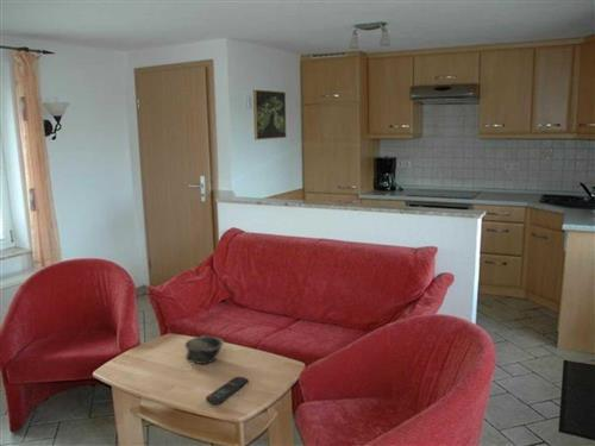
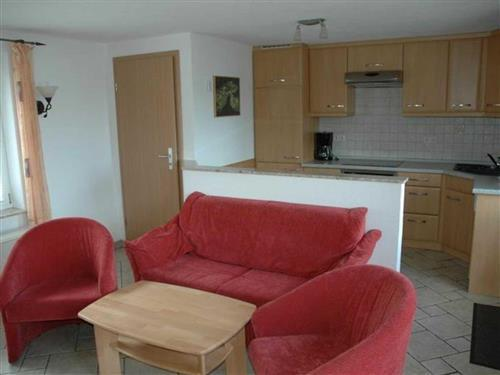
- remote control [205,376,249,406]
- bowl [183,334,225,365]
